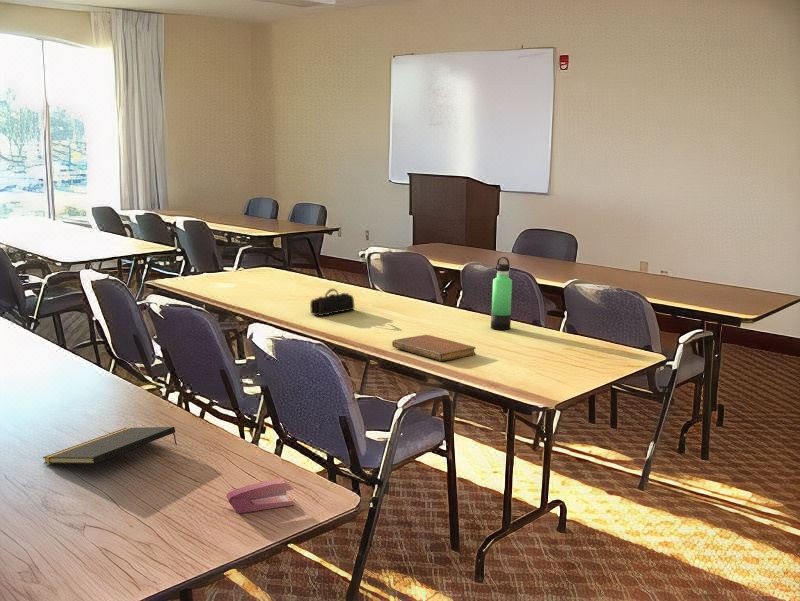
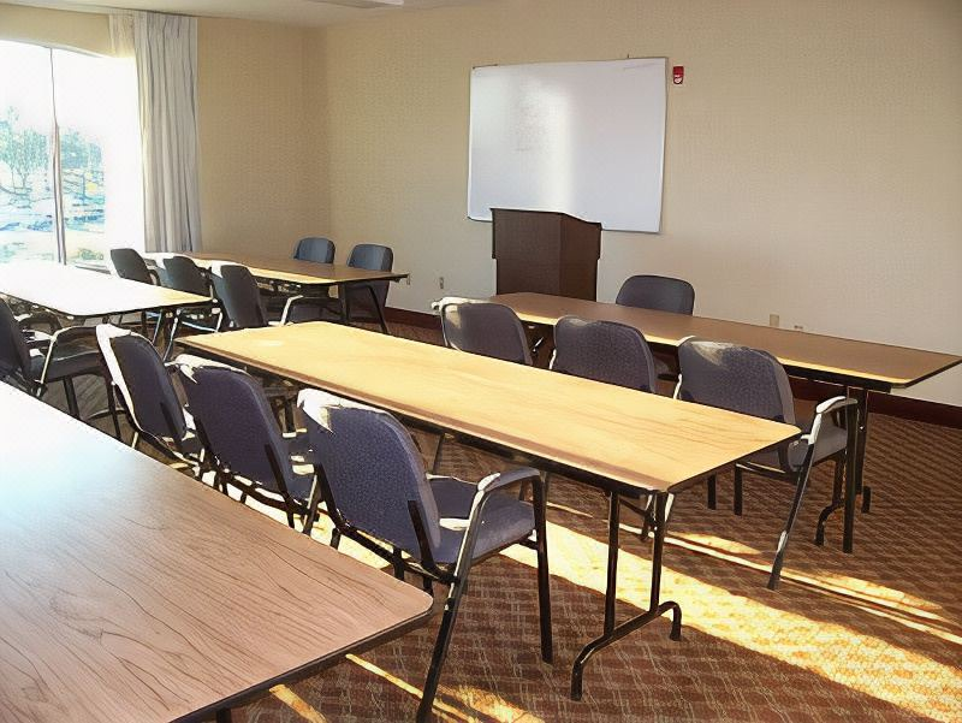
- notebook [391,334,477,362]
- pencil case [309,288,356,317]
- stapler [225,478,295,514]
- notepad [42,426,178,465]
- thermos bottle [490,256,513,331]
